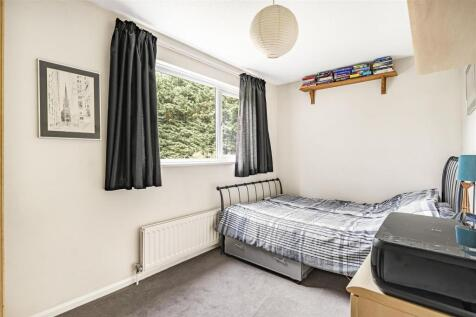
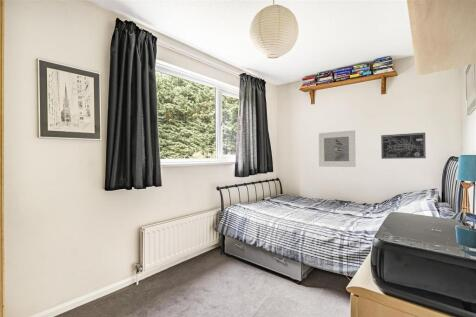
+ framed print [318,129,357,168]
+ wall art [380,132,427,160]
